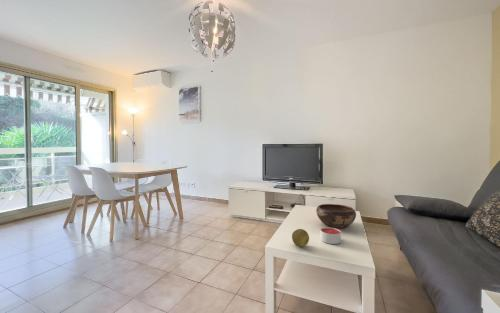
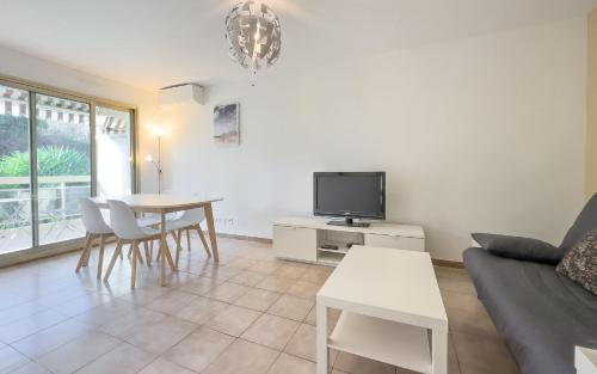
- decorative bowl [315,203,357,229]
- fruit [291,228,310,248]
- candle [320,226,342,245]
